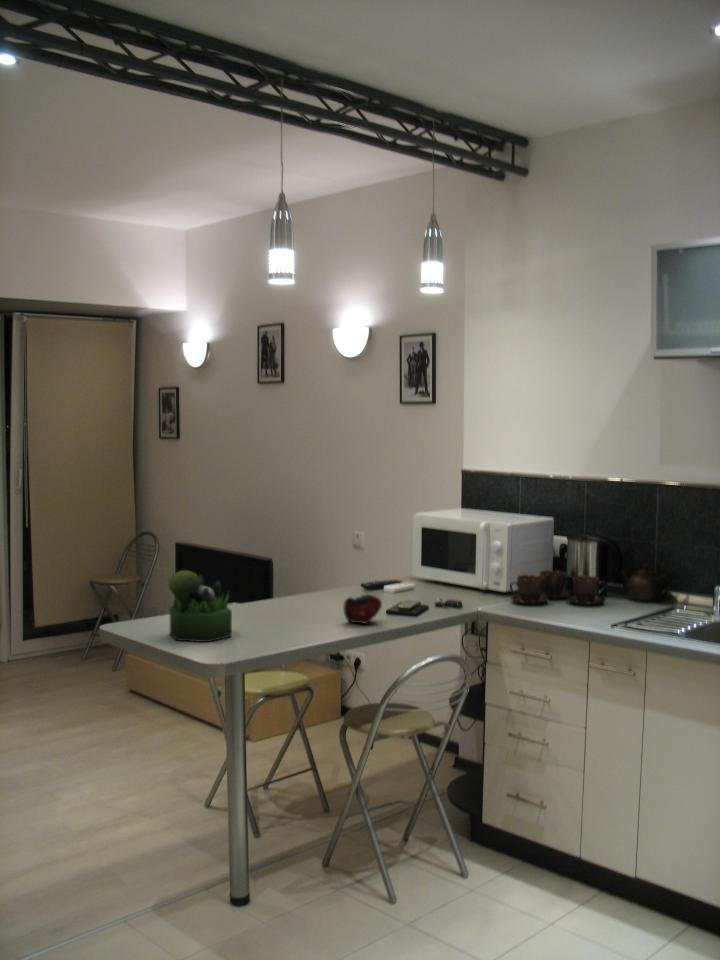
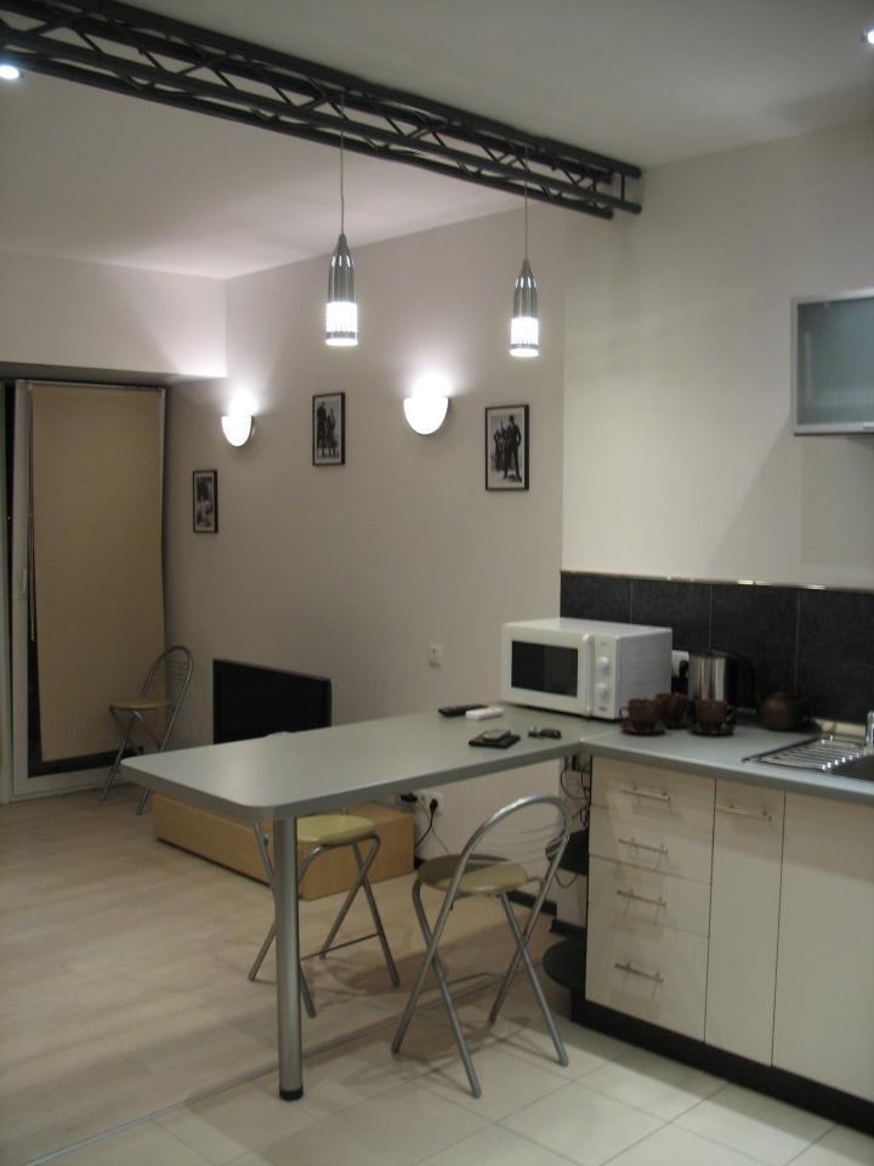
- plant [167,569,233,643]
- fruit [342,593,383,625]
